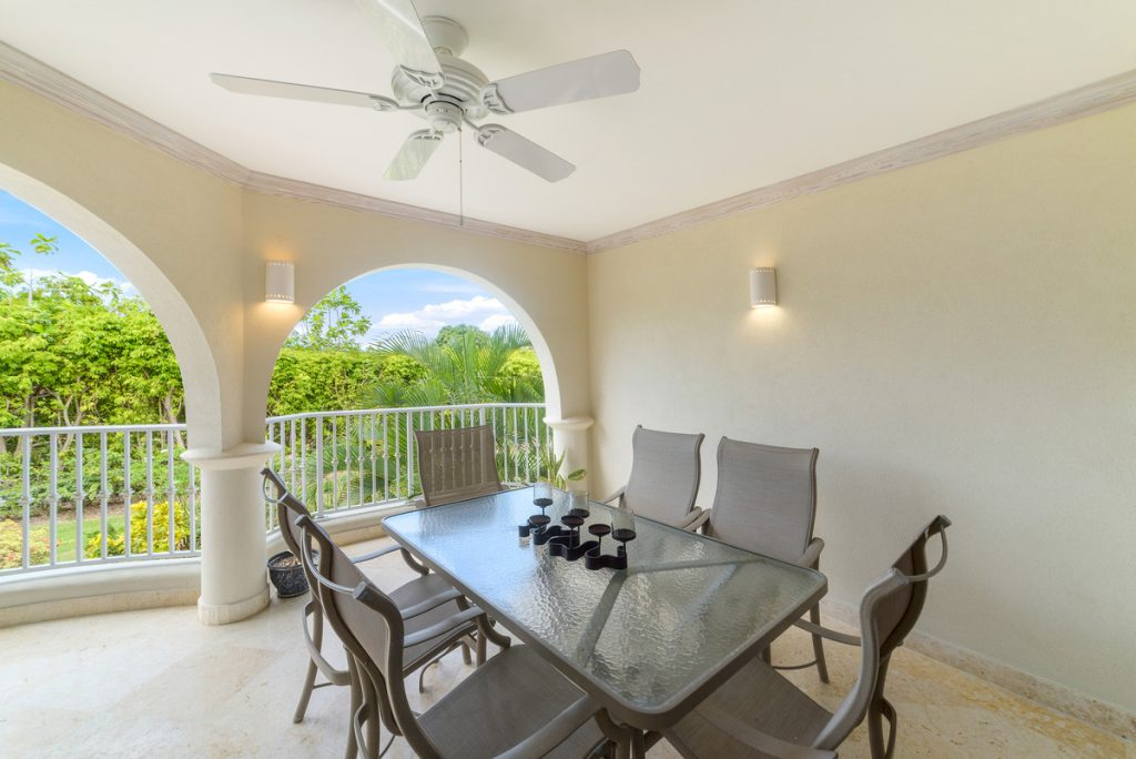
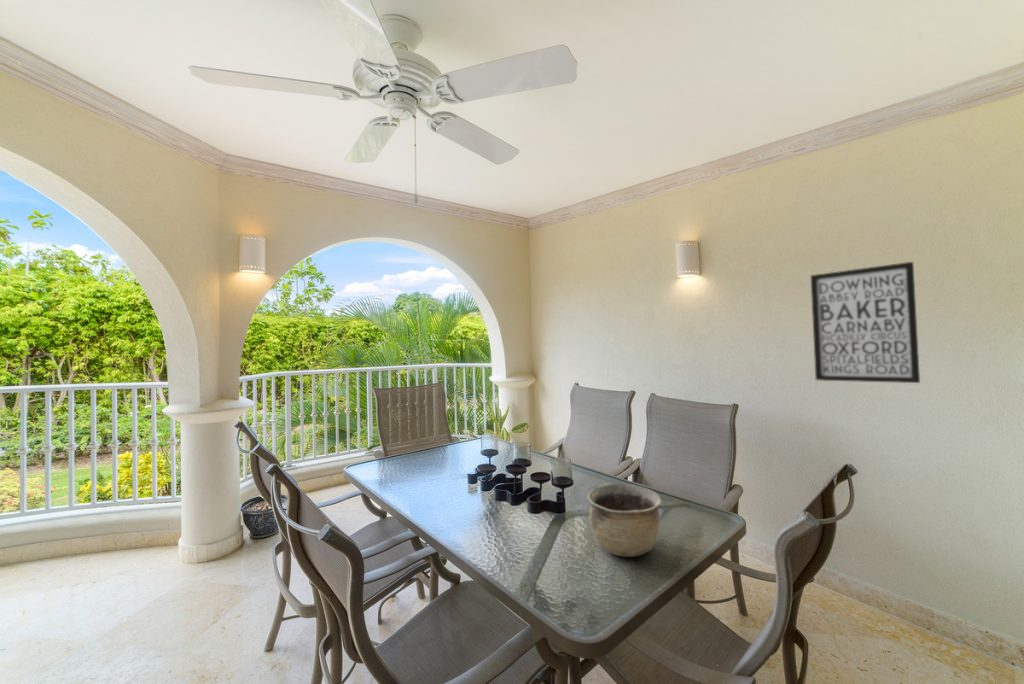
+ wall art [810,261,921,384]
+ bowl [586,483,663,558]
